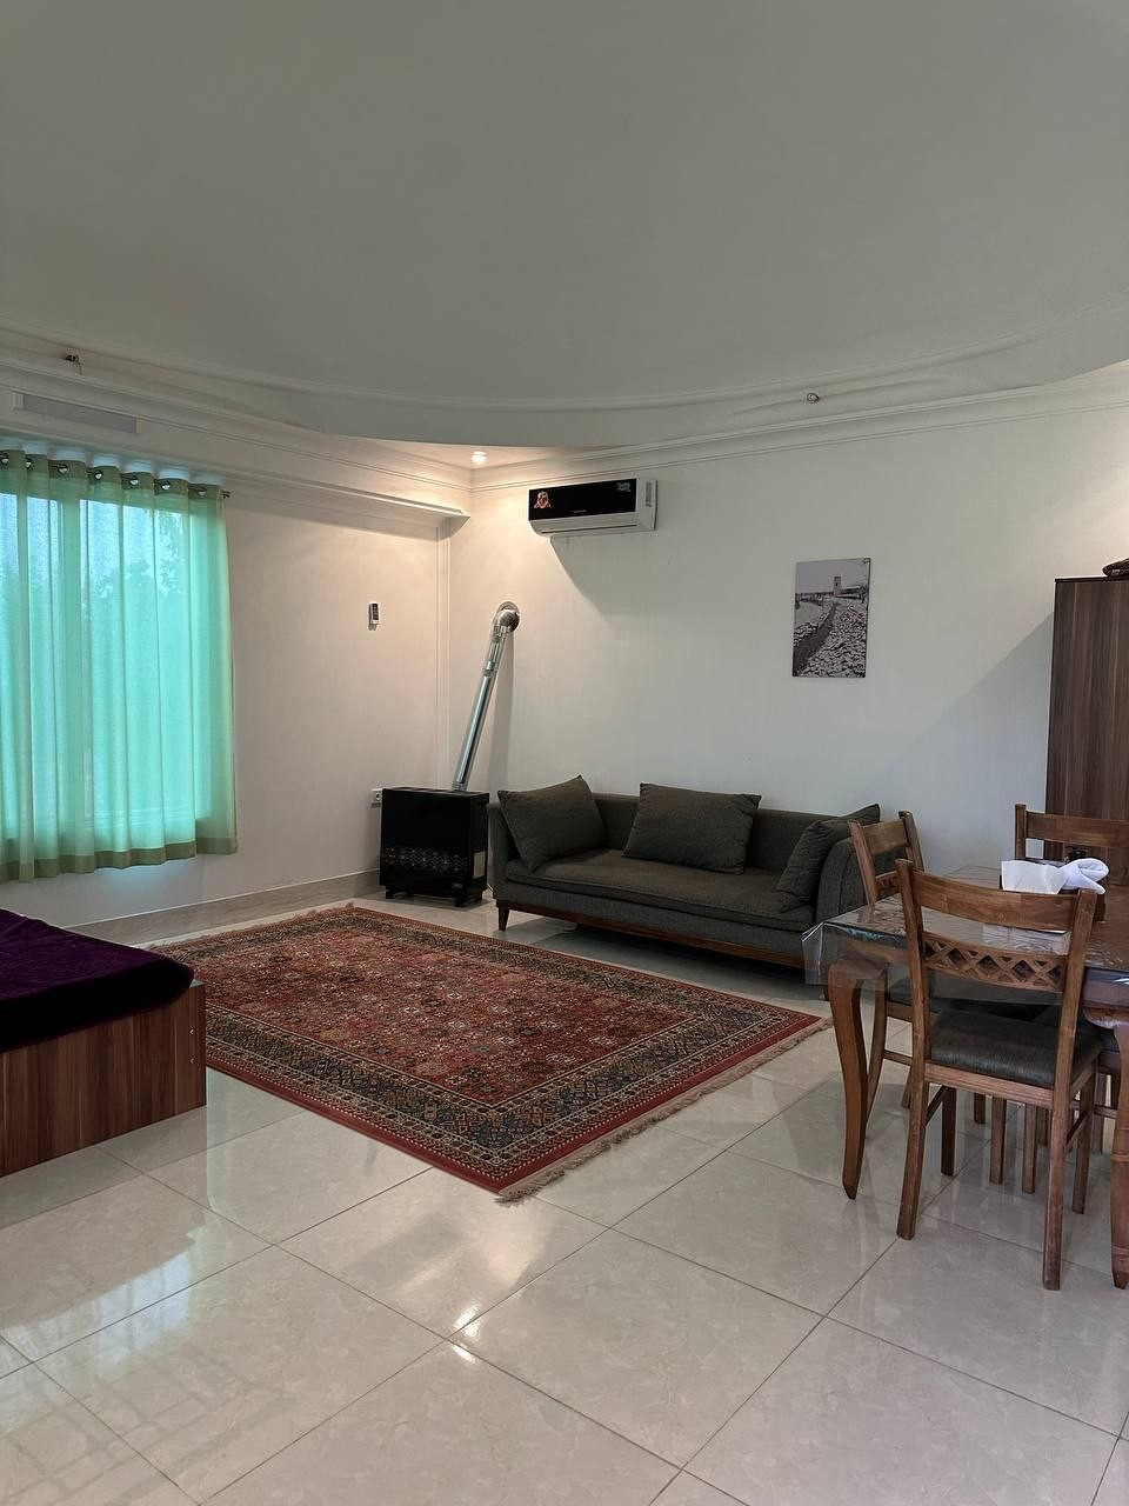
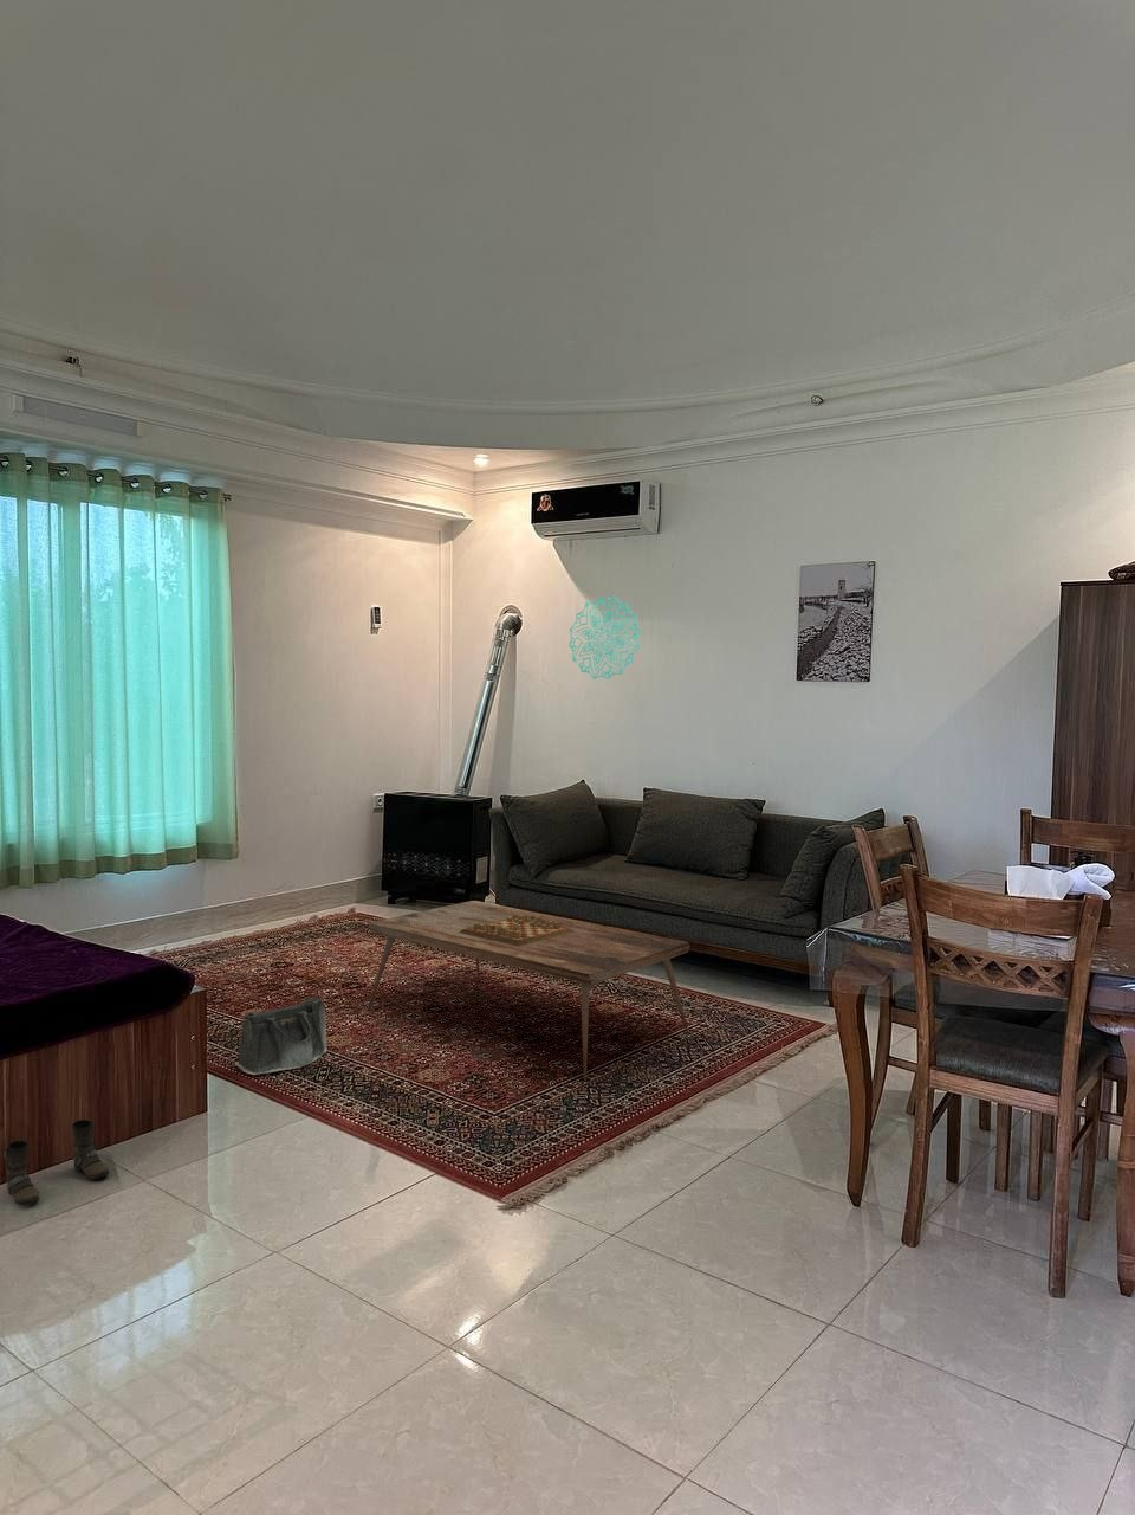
+ boots [2,1119,110,1206]
+ wall decoration [568,595,641,681]
+ coffee table [366,899,690,1082]
+ saddlebag [234,996,329,1076]
